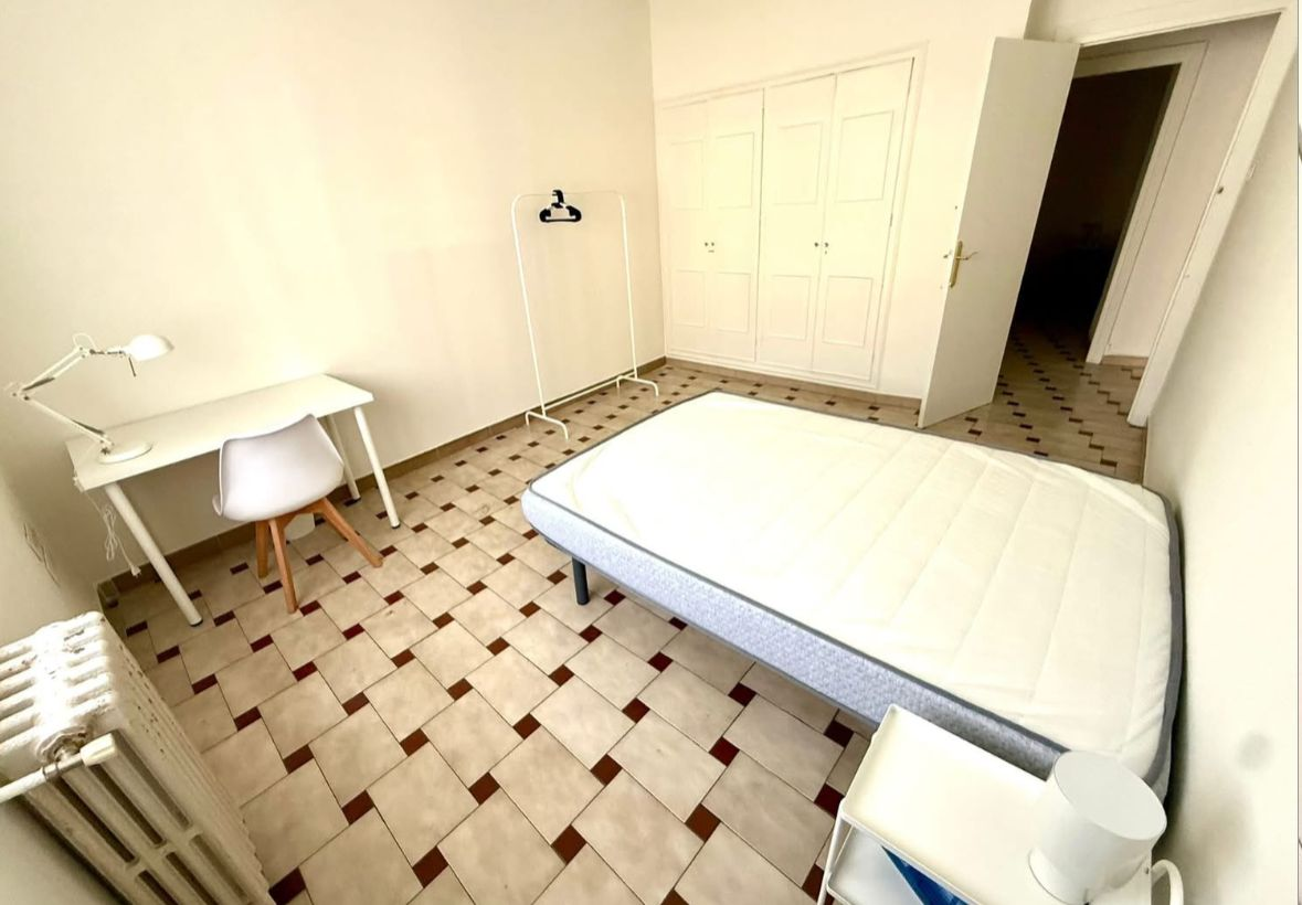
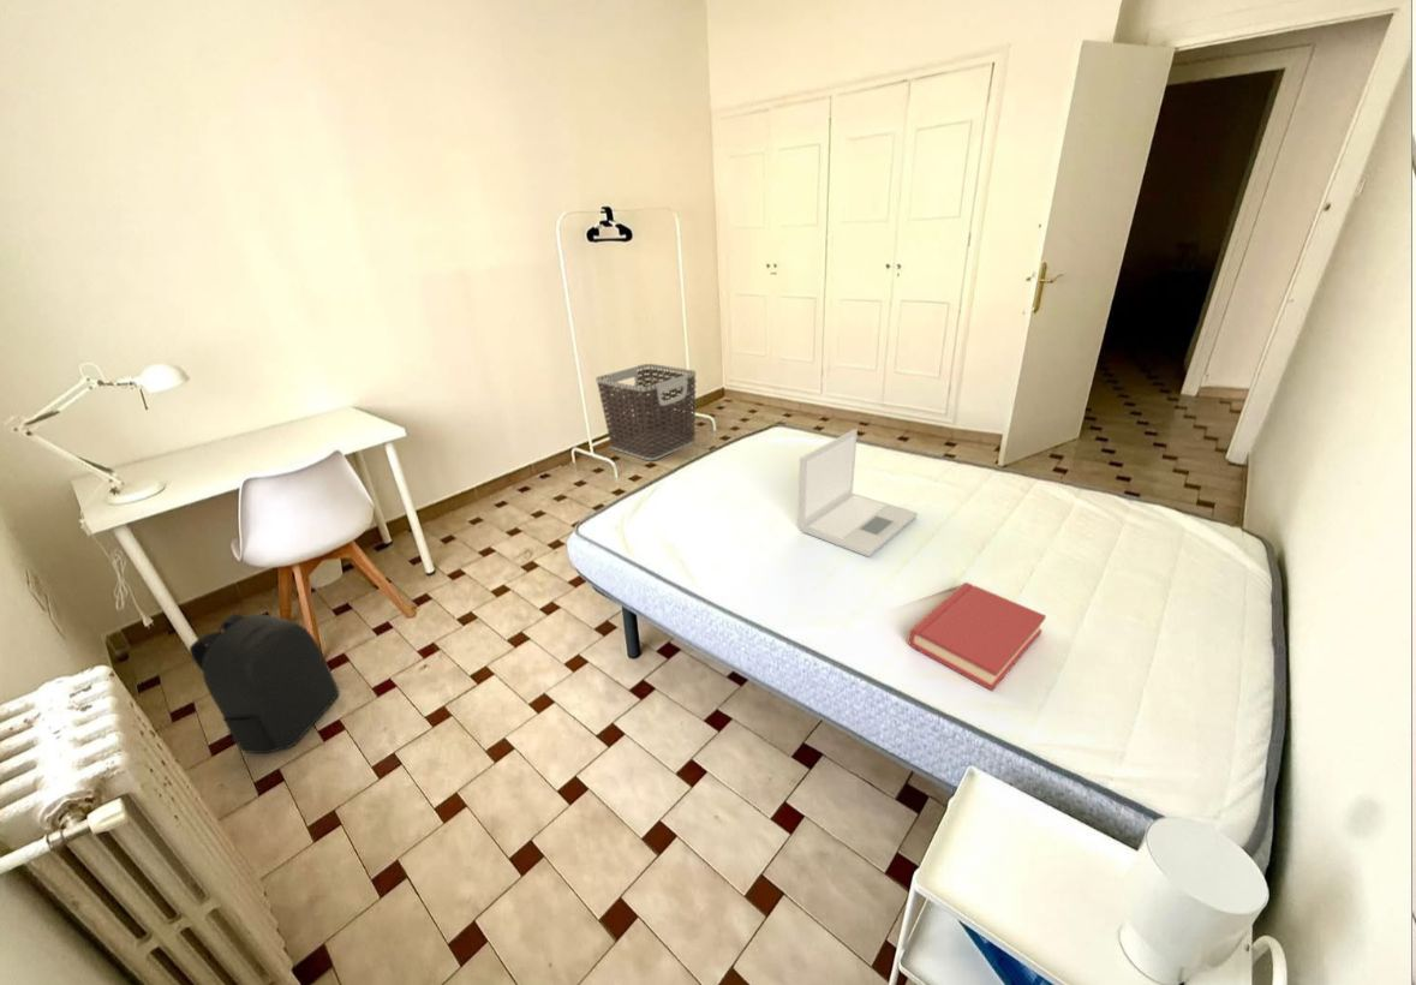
+ laptop [796,428,919,559]
+ clothes hamper [595,363,697,461]
+ backpack [189,613,341,754]
+ hardback book [908,581,1047,692]
